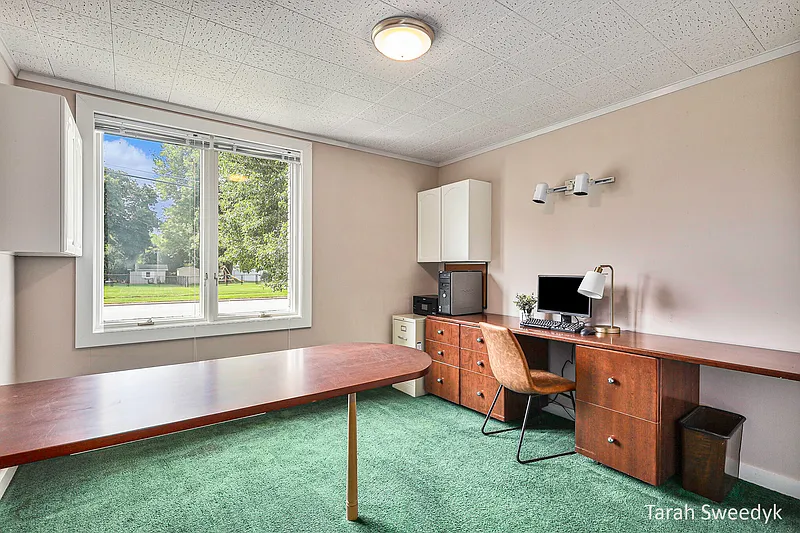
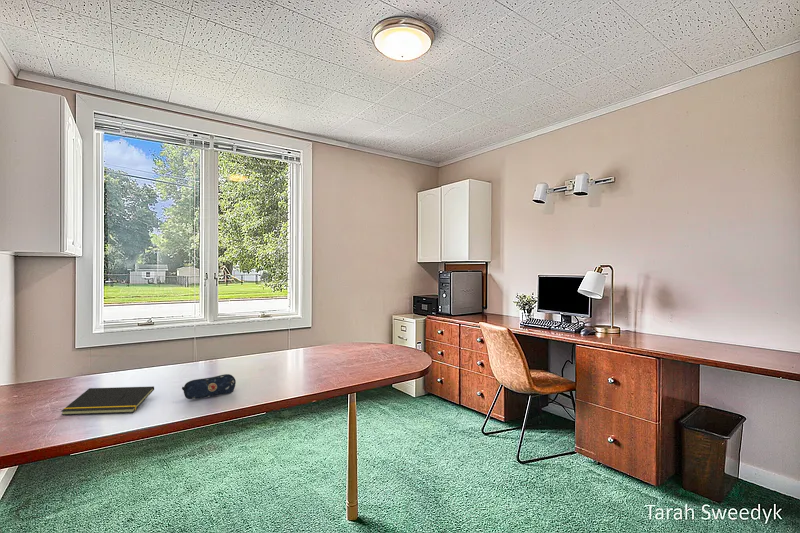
+ notepad [60,385,155,416]
+ pencil case [181,373,237,400]
